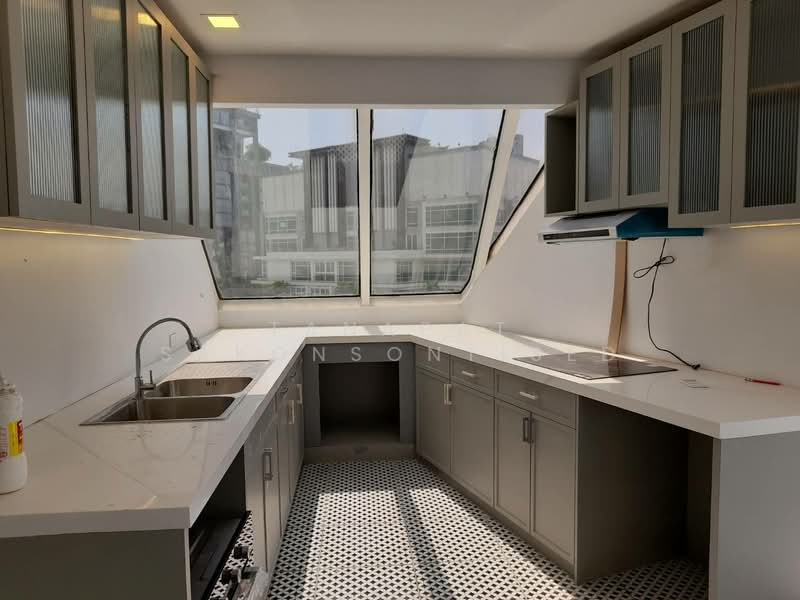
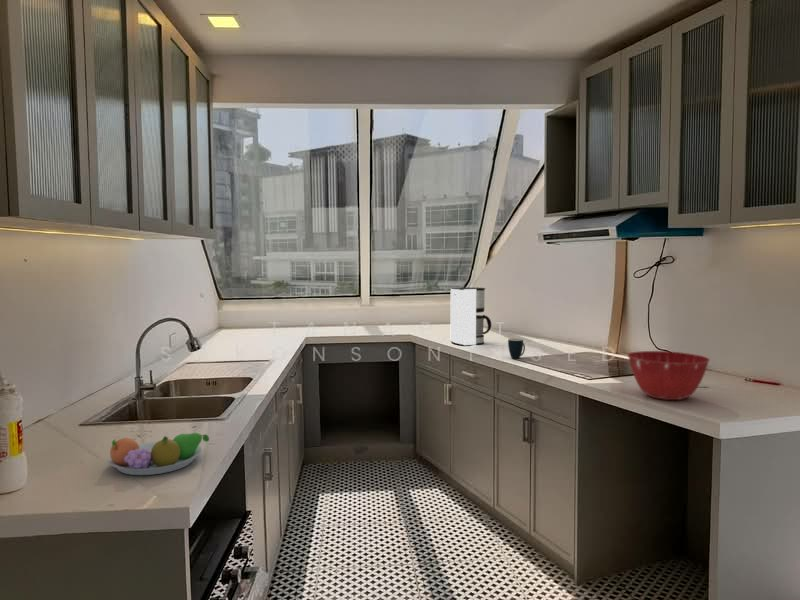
+ mixing bowl [626,350,711,401]
+ mug [507,337,526,359]
+ coffee maker [450,287,492,347]
+ fruit bowl [107,432,210,476]
